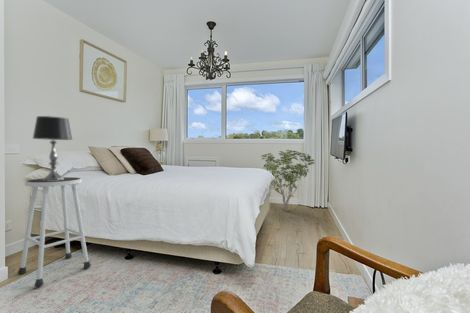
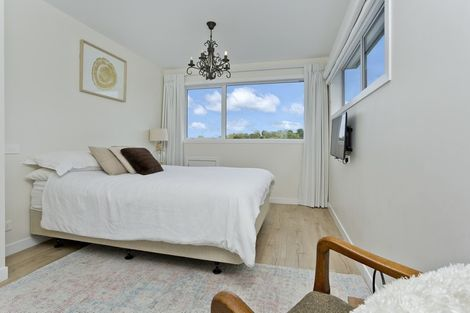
- table lamp [32,115,73,181]
- stool [17,176,92,288]
- shrub [260,149,316,212]
